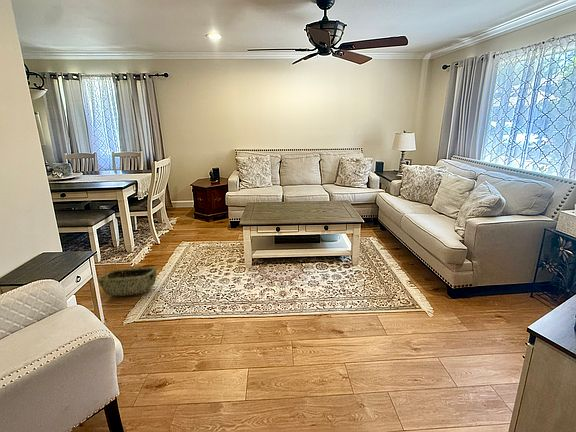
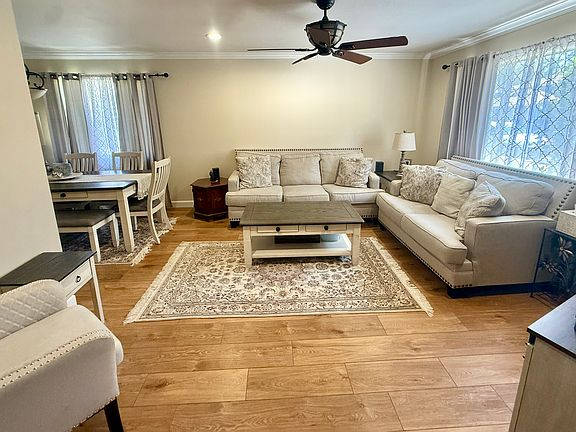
- woven basket [97,266,157,297]
